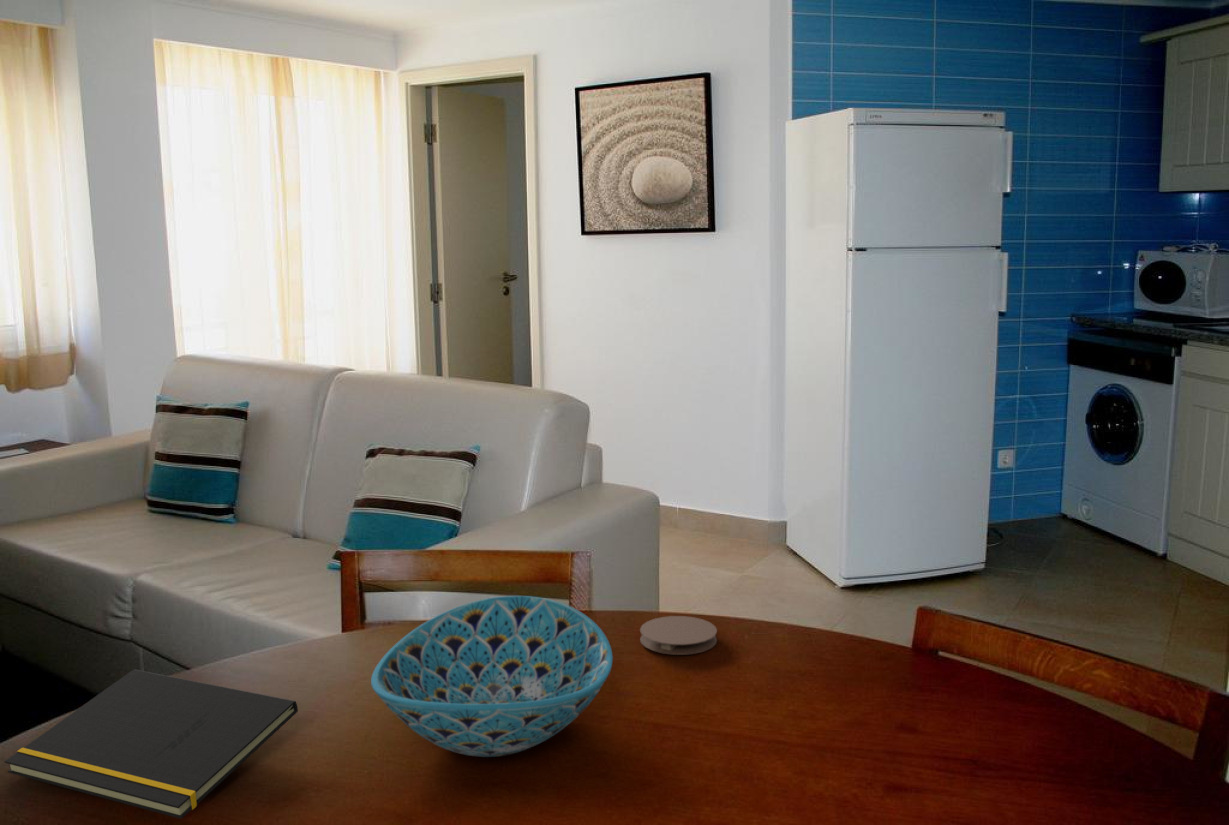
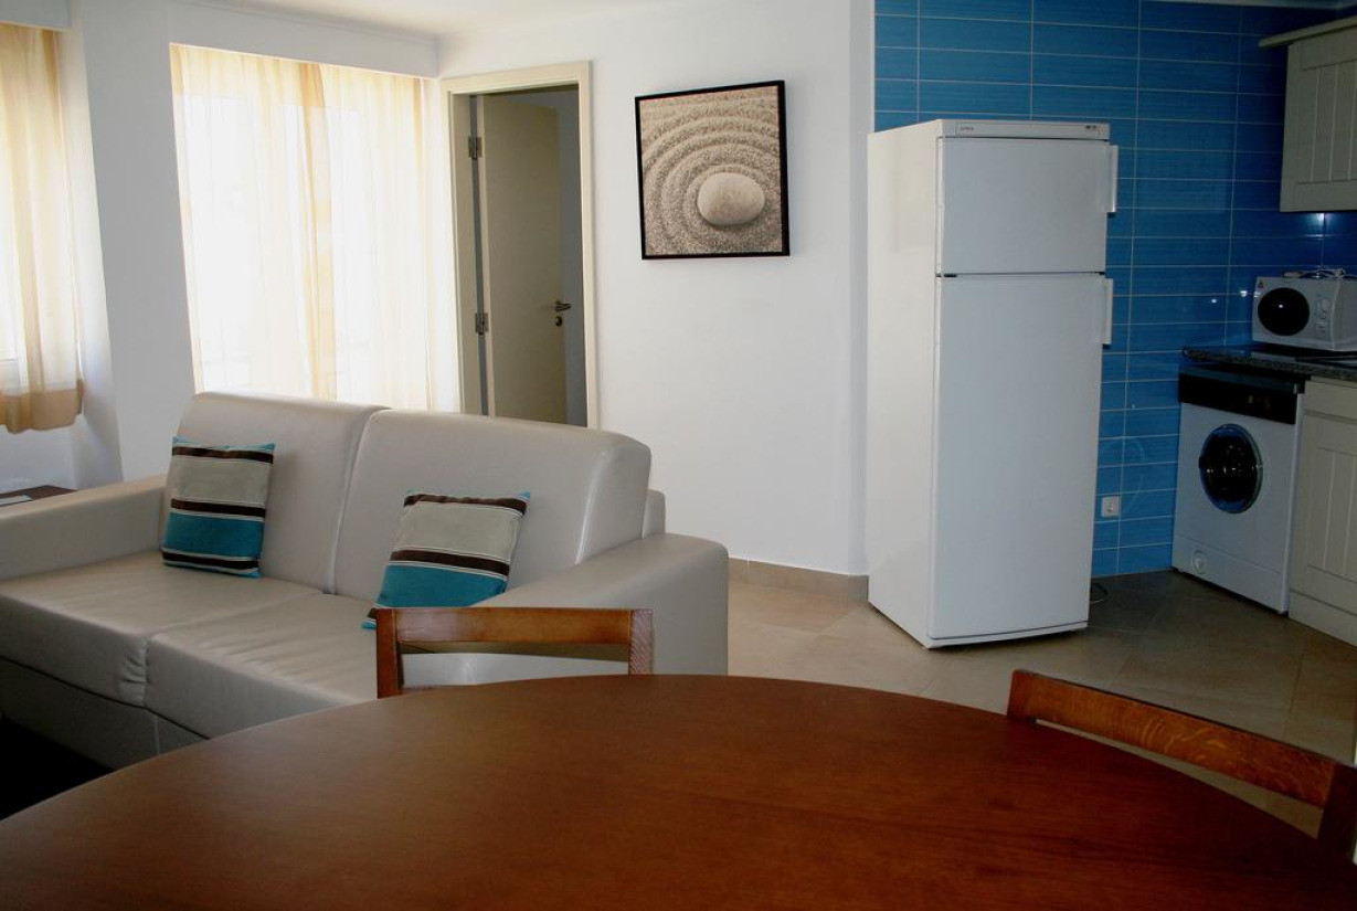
- bowl [370,595,614,758]
- notepad [3,669,299,820]
- coaster [639,615,718,656]
